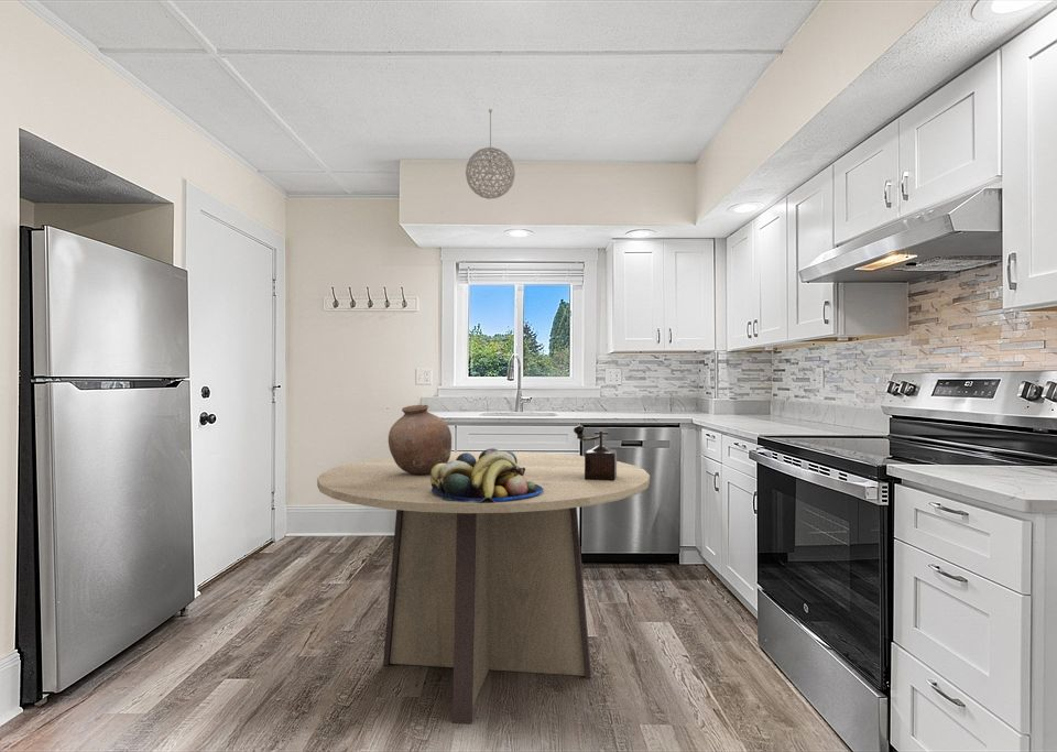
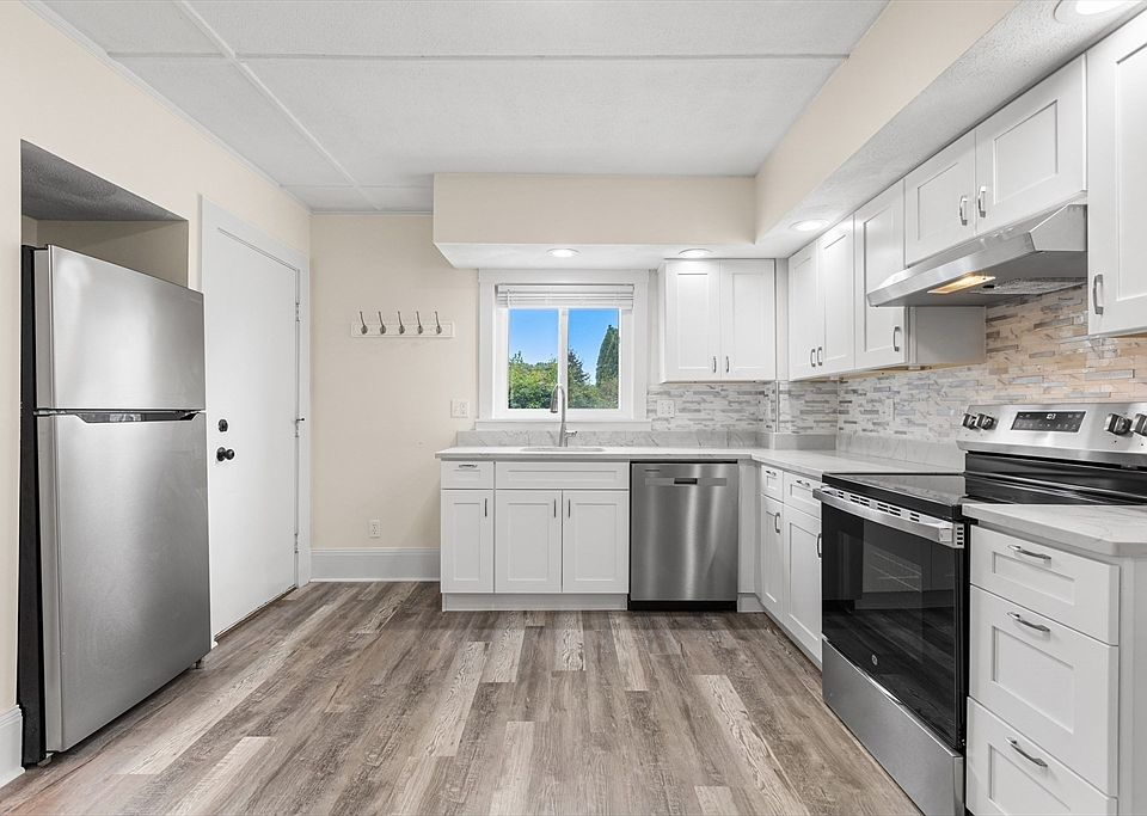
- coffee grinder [573,424,618,481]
- fruit bowl [431,447,544,503]
- pottery [388,404,453,475]
- dining table [316,450,651,726]
- pendant light [465,108,516,200]
